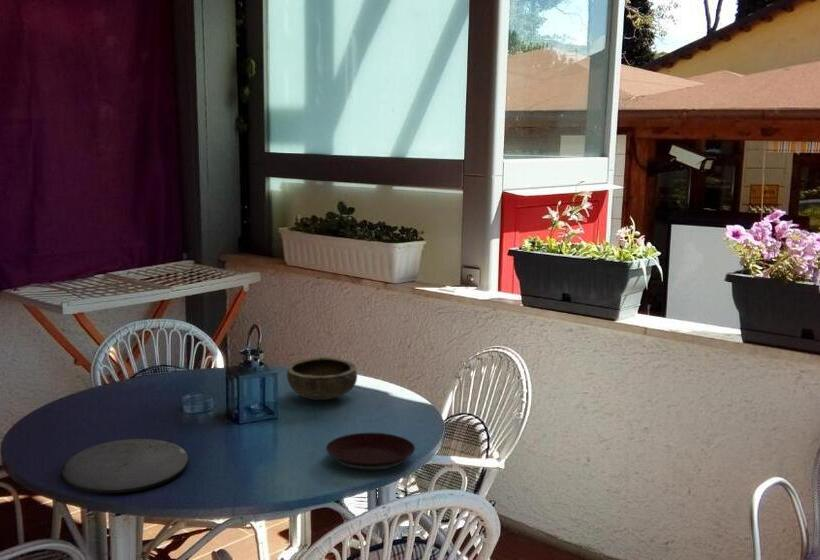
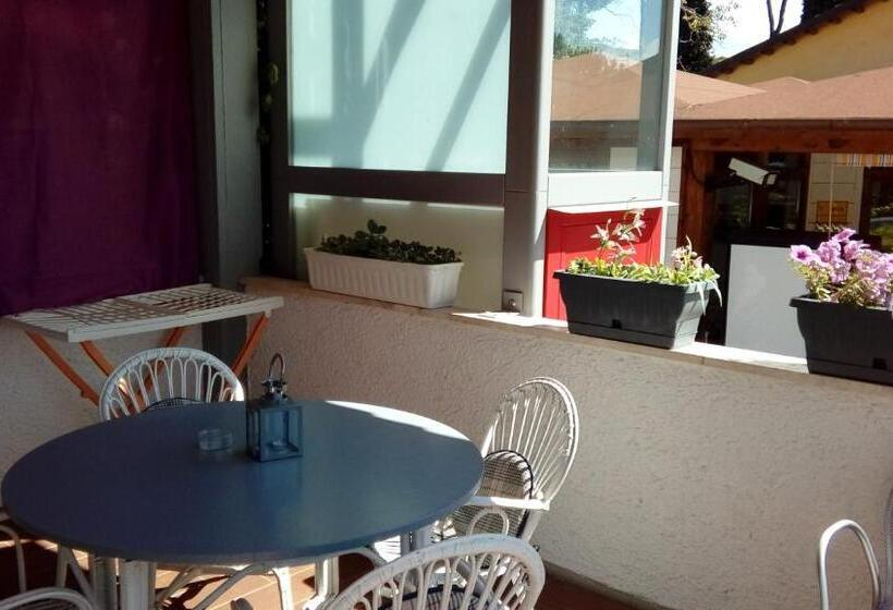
- plate [60,438,190,494]
- plate [325,432,416,472]
- bowl [286,356,358,401]
